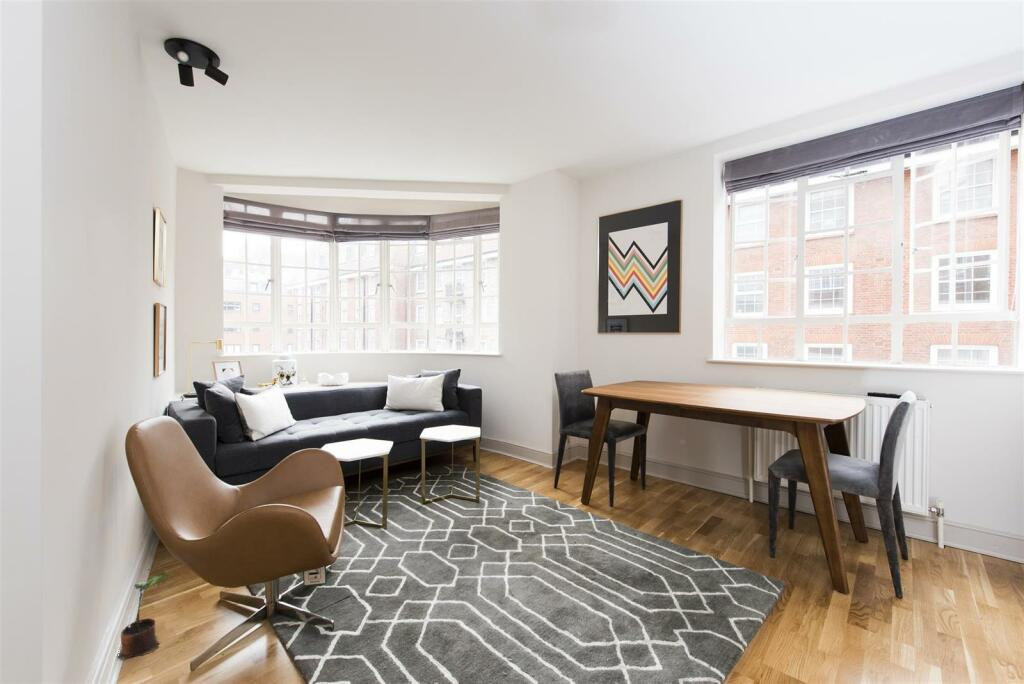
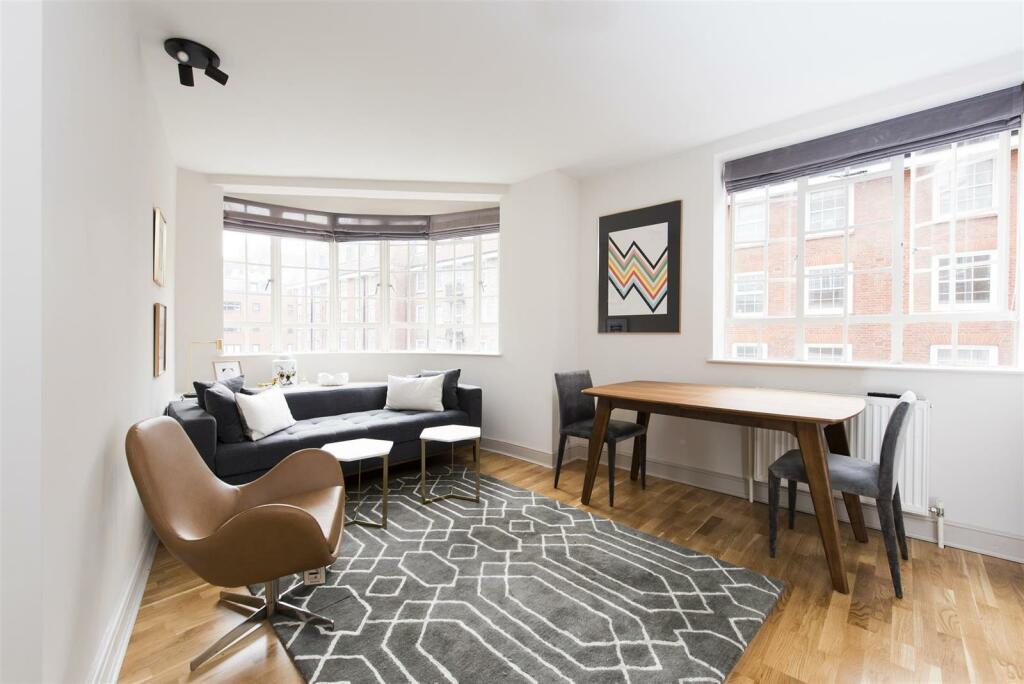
- potted plant [117,572,170,661]
